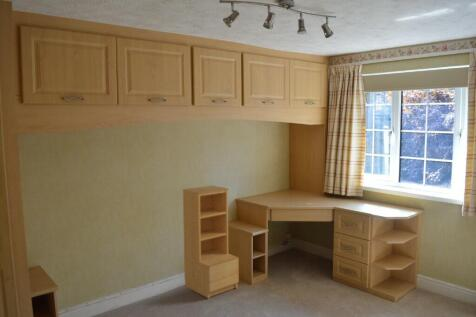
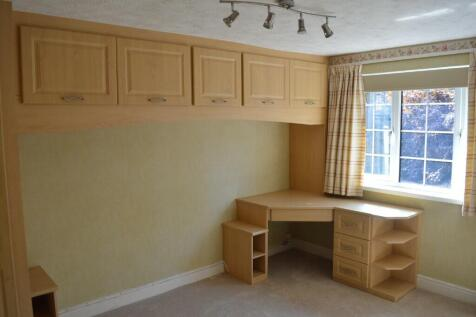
- bookshelf [182,185,240,299]
